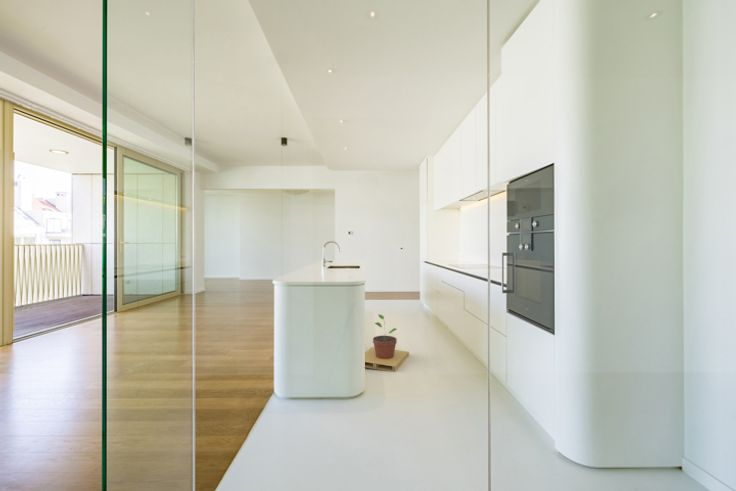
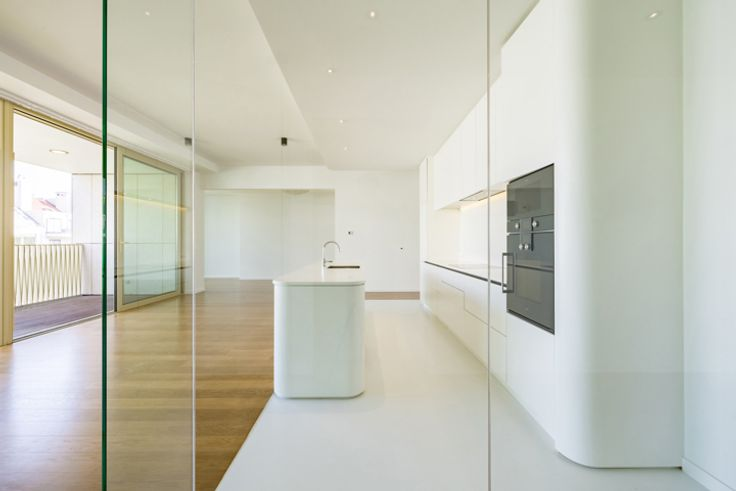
- cardboard box [364,346,410,373]
- potted plant [372,313,398,359]
